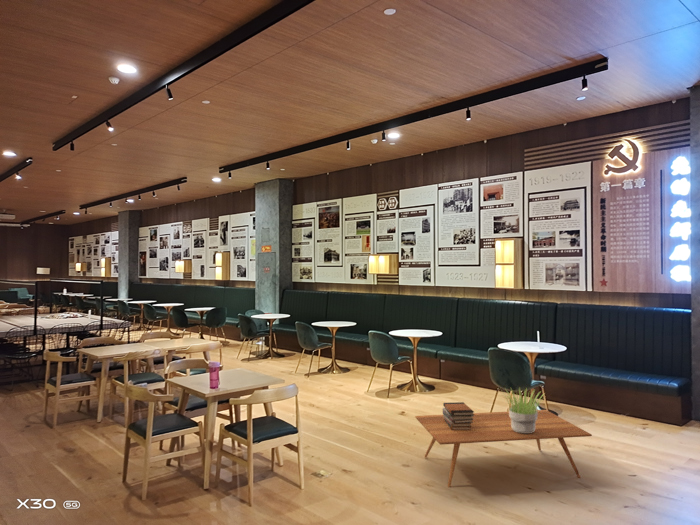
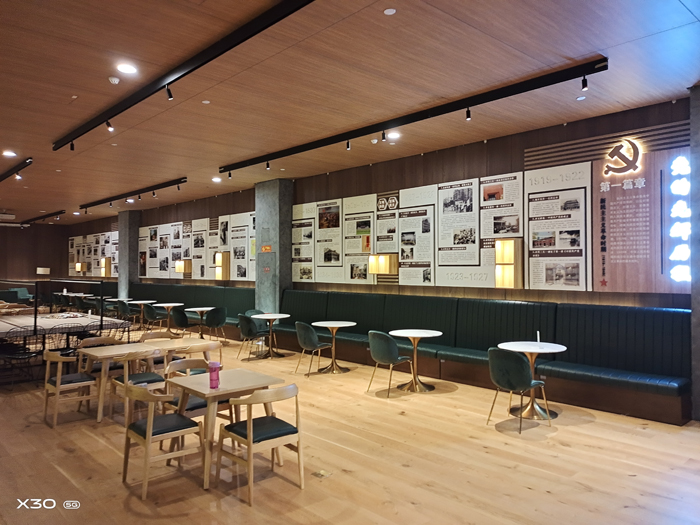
- potted plant [501,386,545,433]
- book stack [442,401,475,430]
- coffee table [414,409,593,488]
